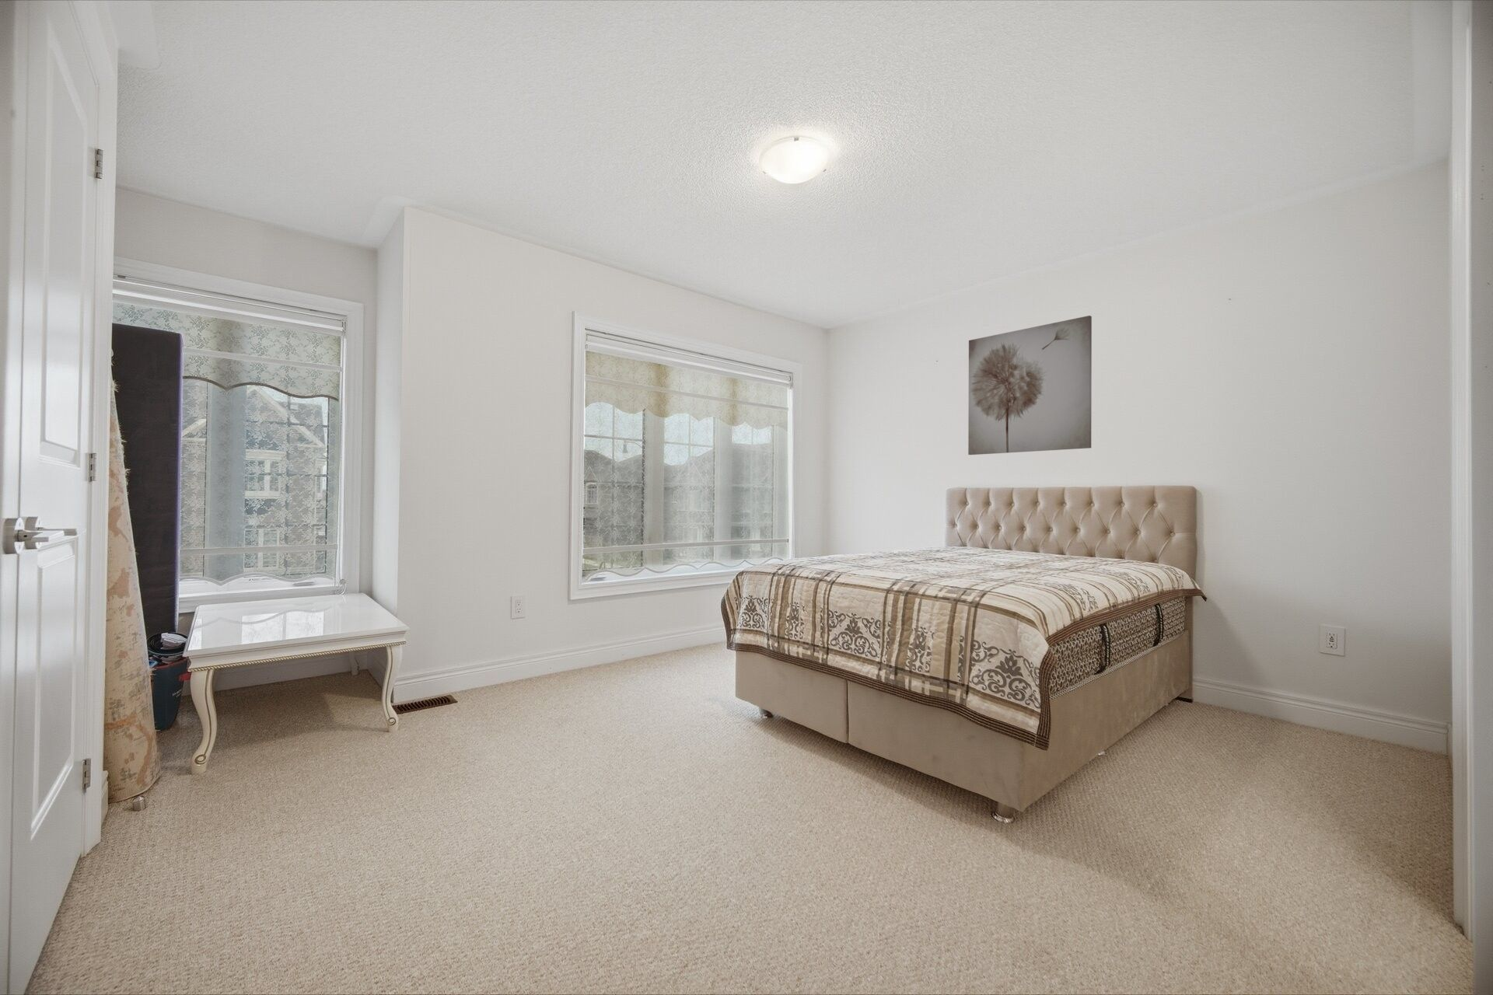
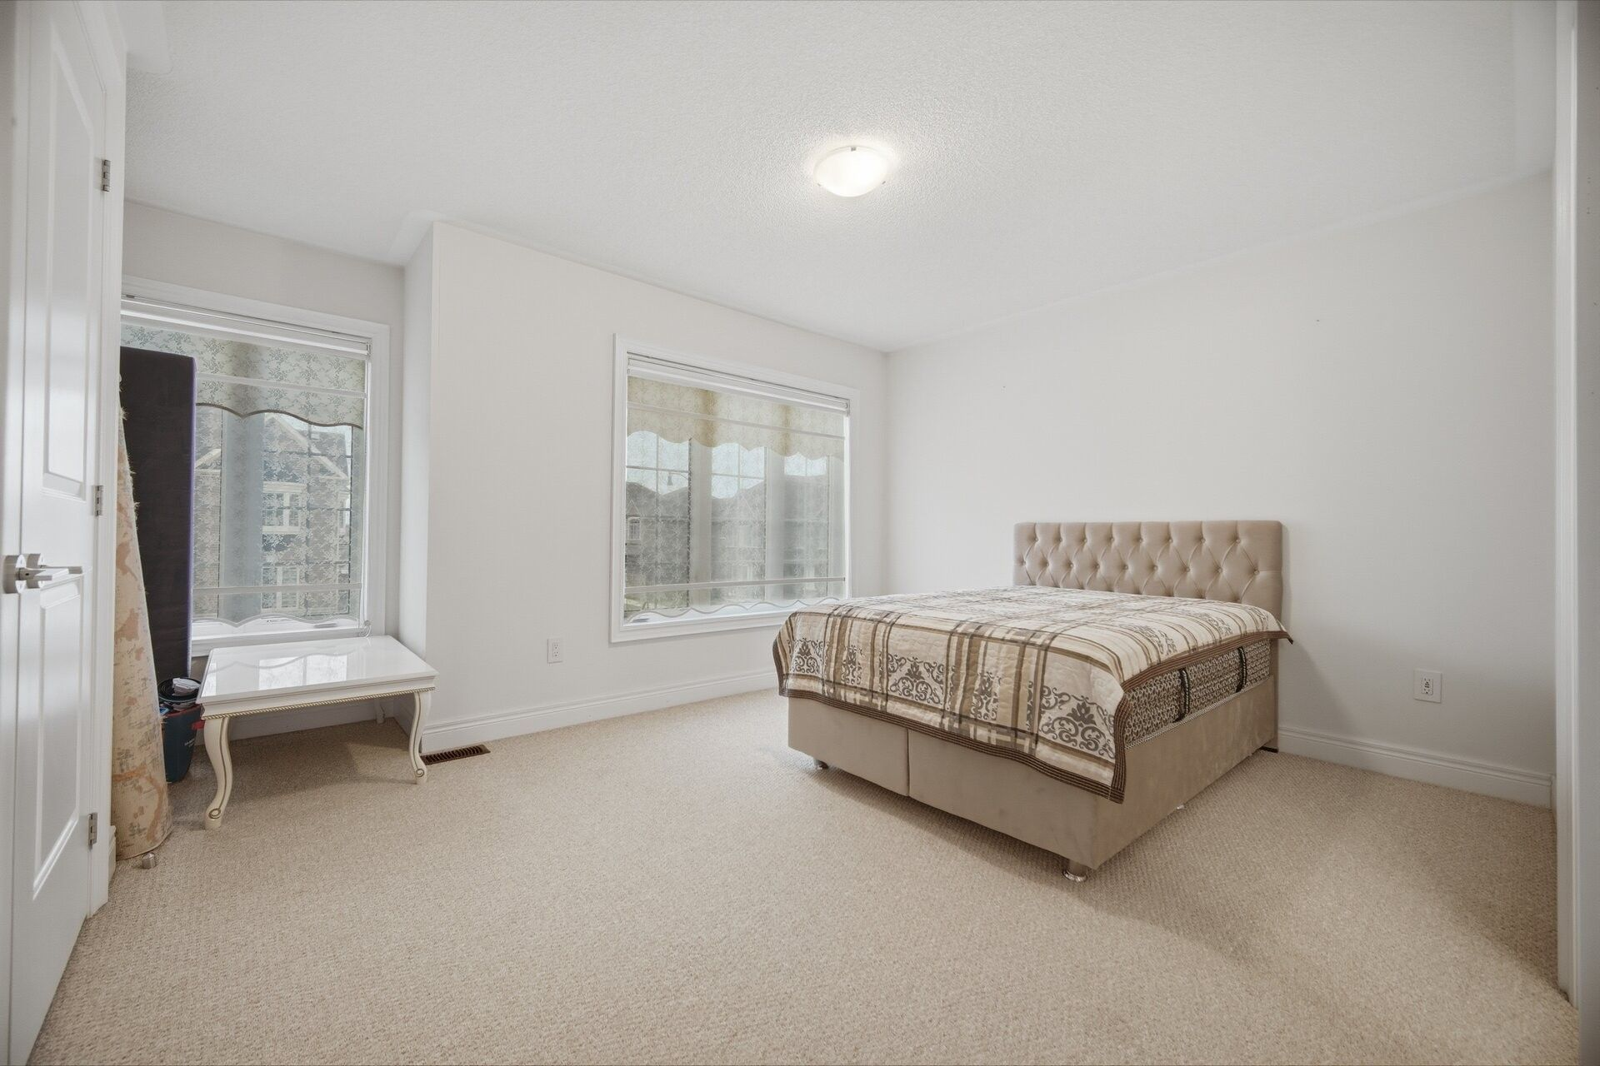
- wall art [968,314,1093,455]
